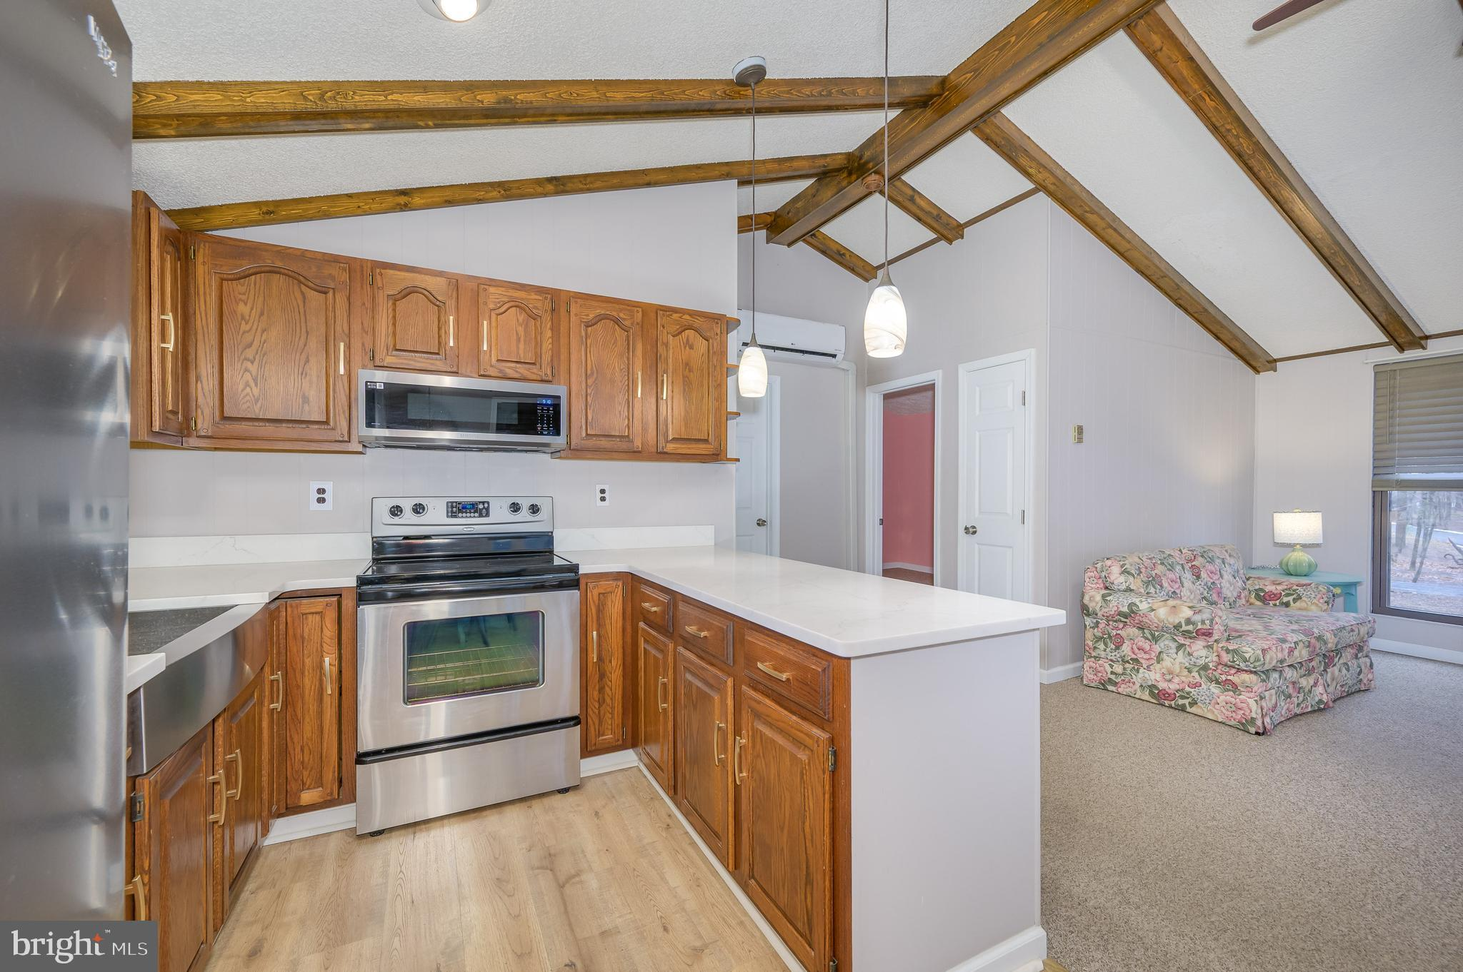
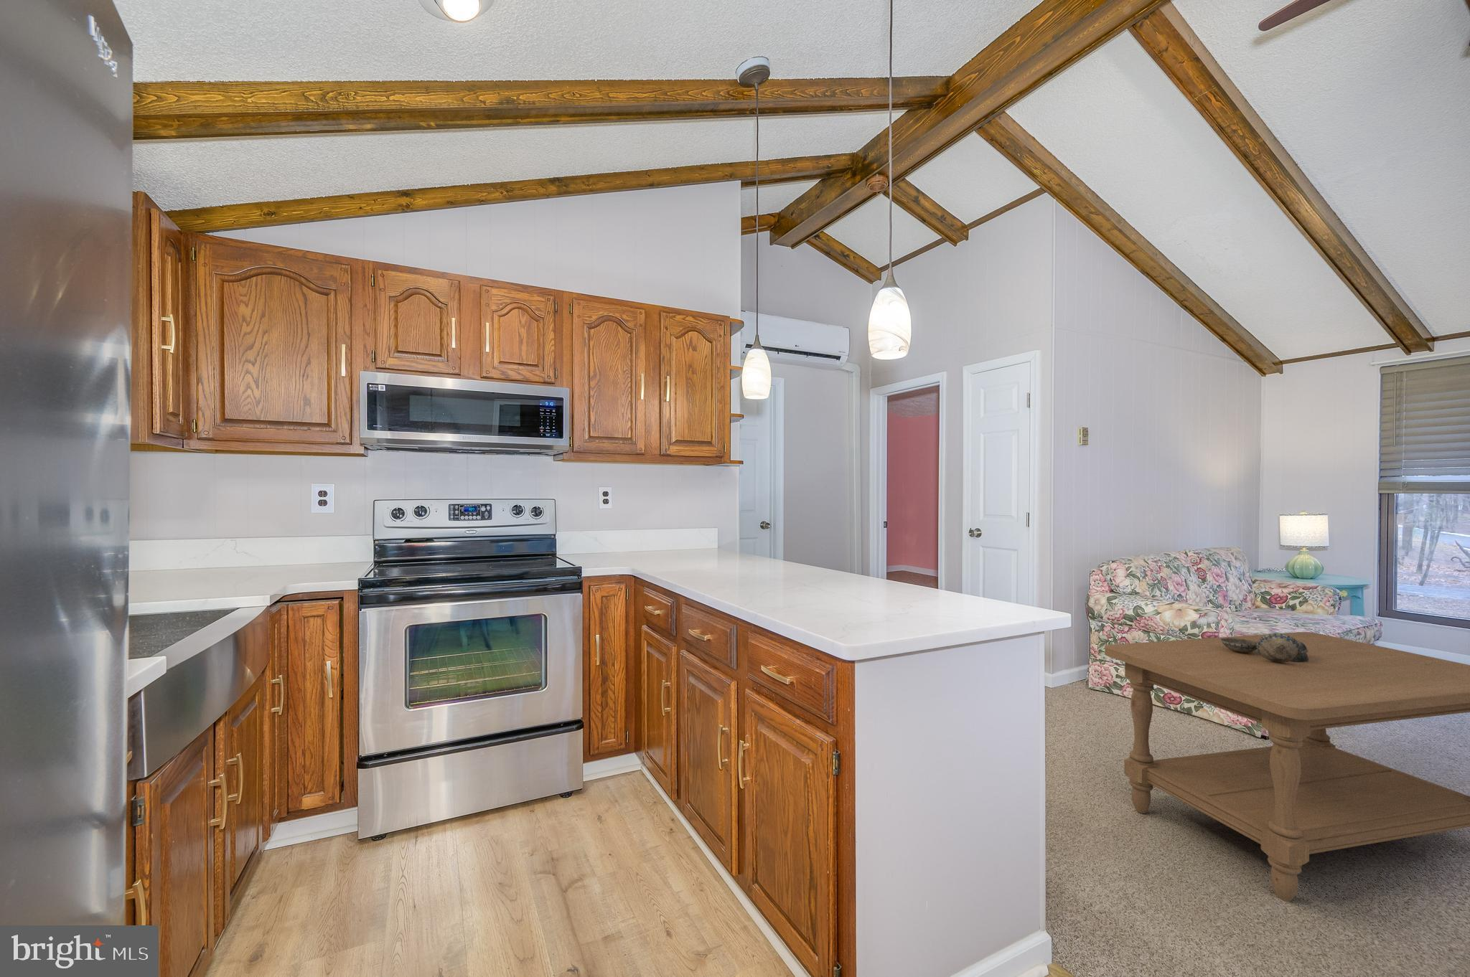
+ decorative bowl [1221,632,1309,663]
+ coffee table [1104,631,1470,903]
